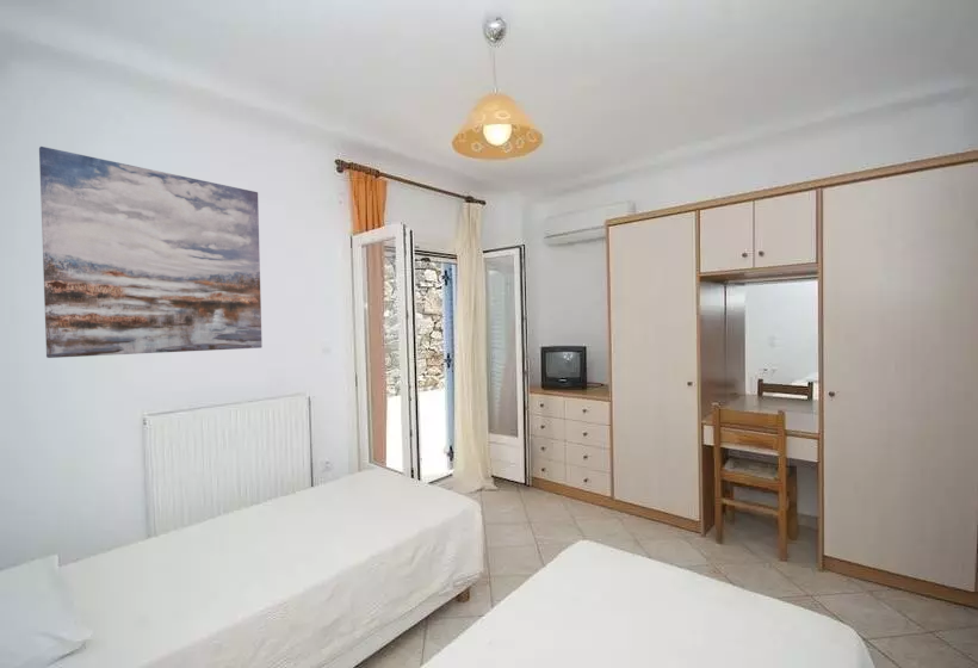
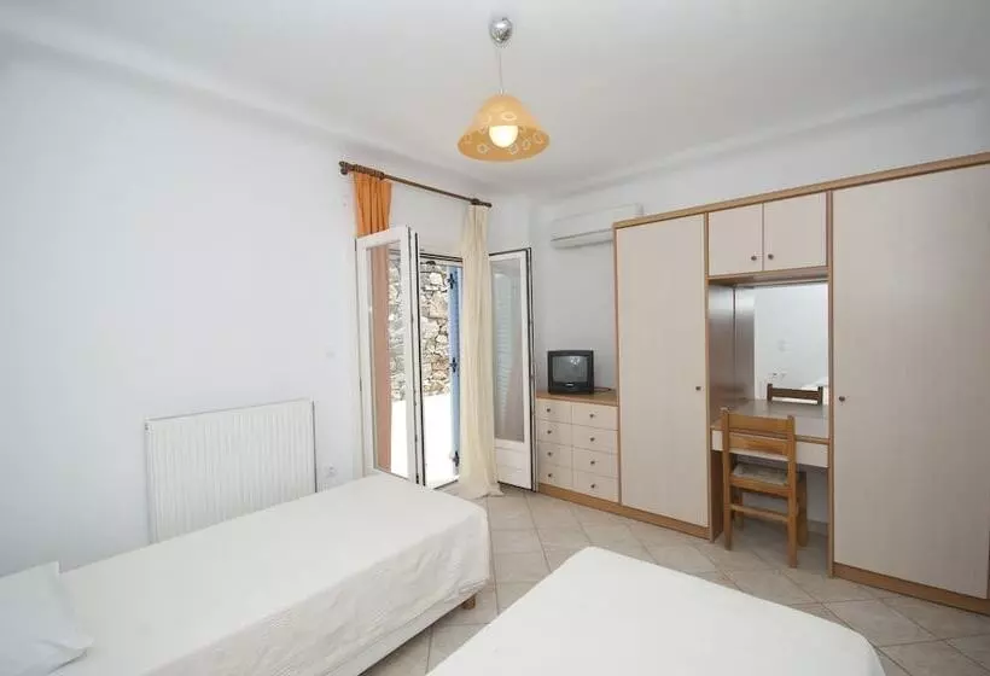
- wall art [38,146,264,359]
